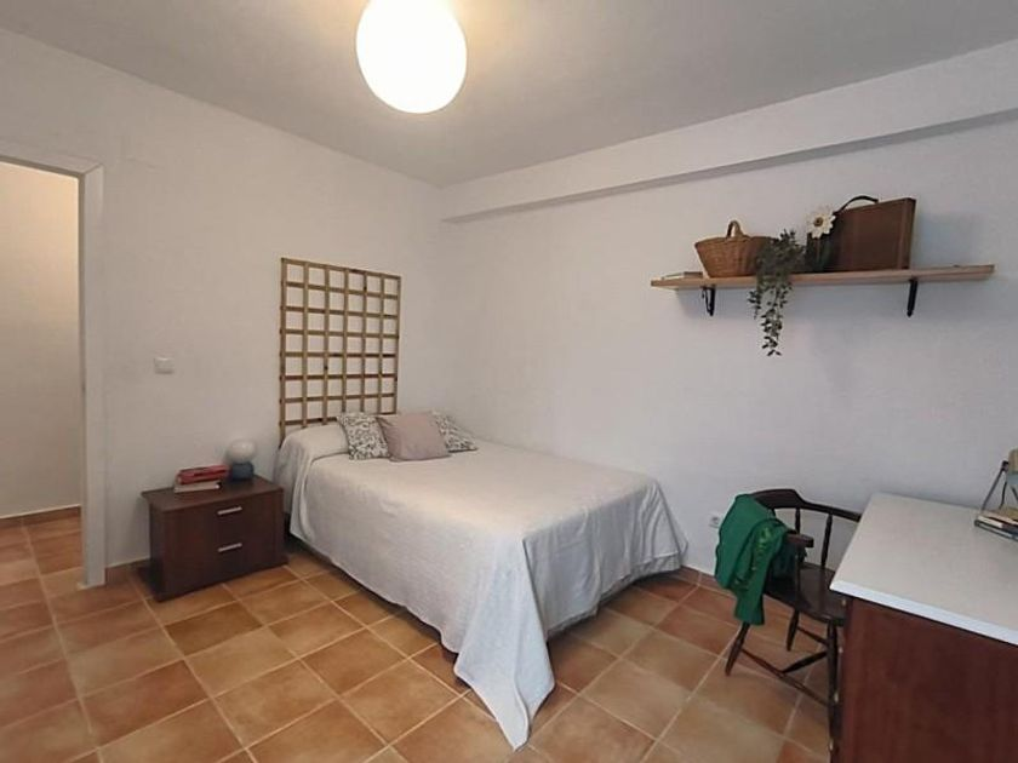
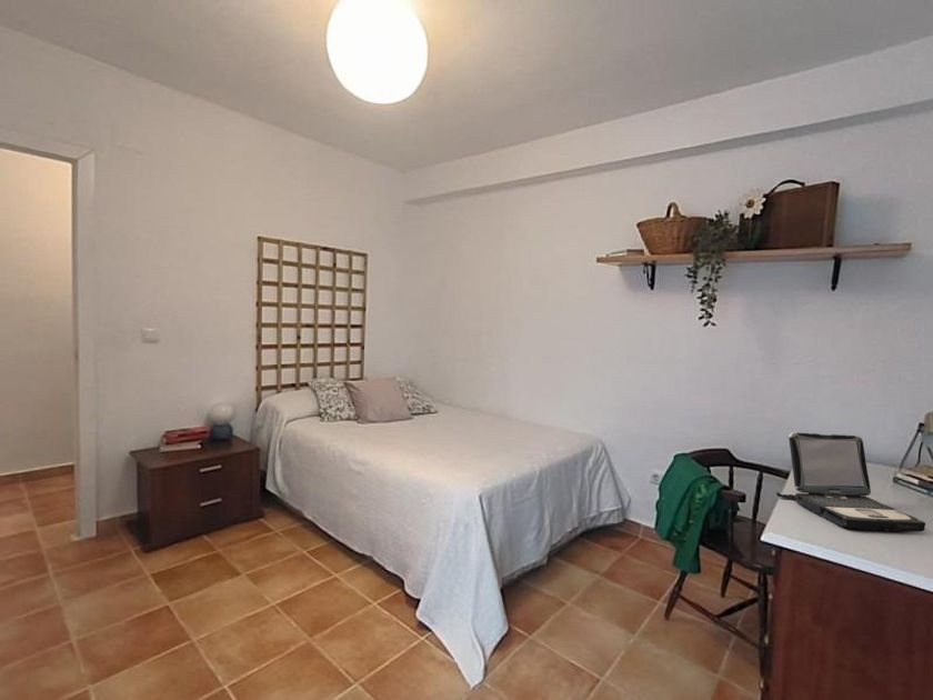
+ laptop [775,431,926,532]
